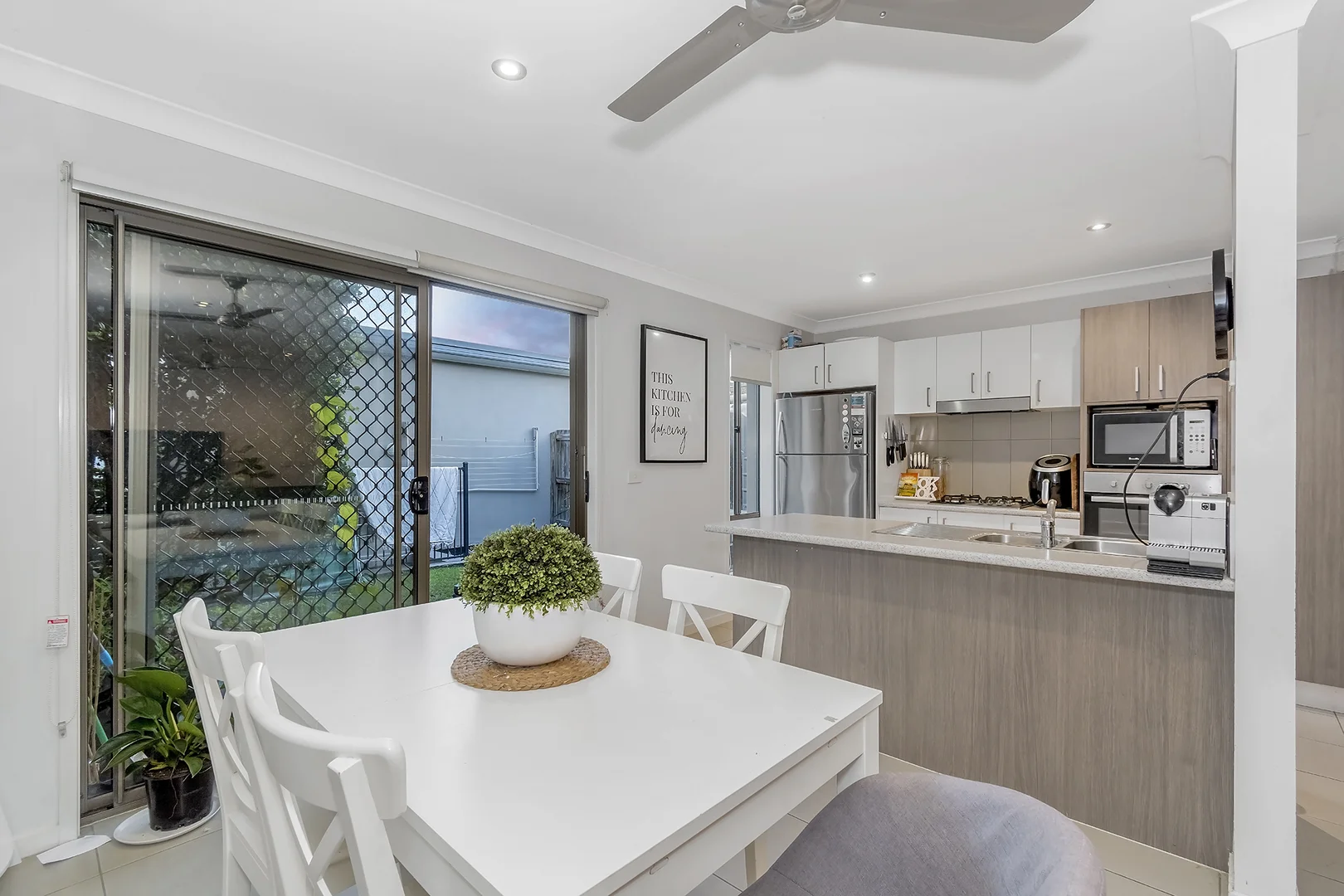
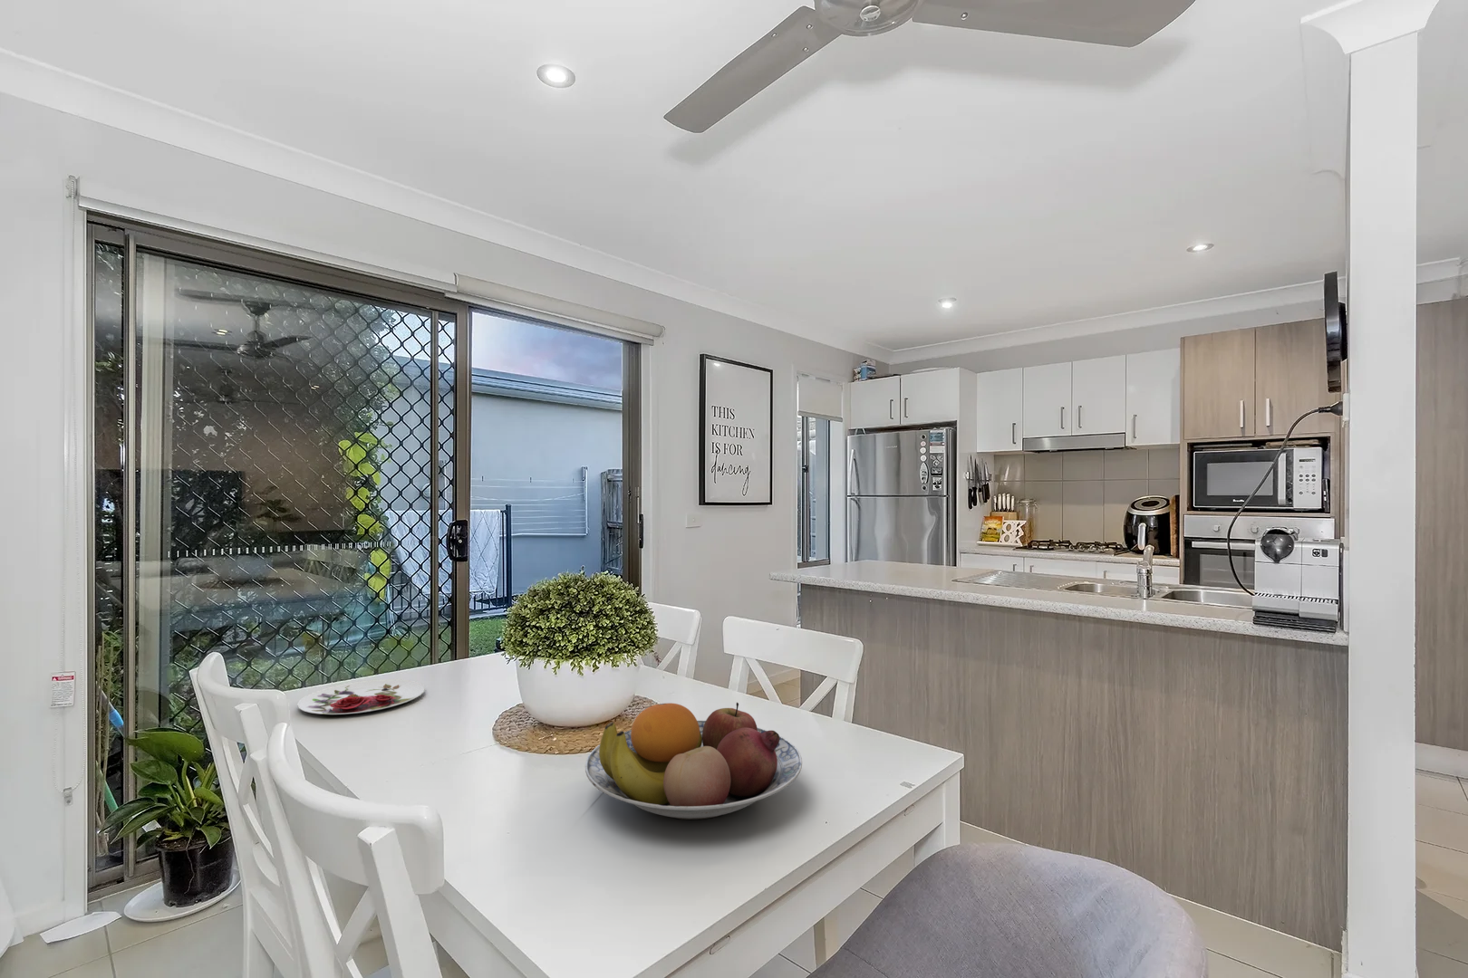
+ fruit bowl [584,702,803,821]
+ plate [296,678,426,715]
